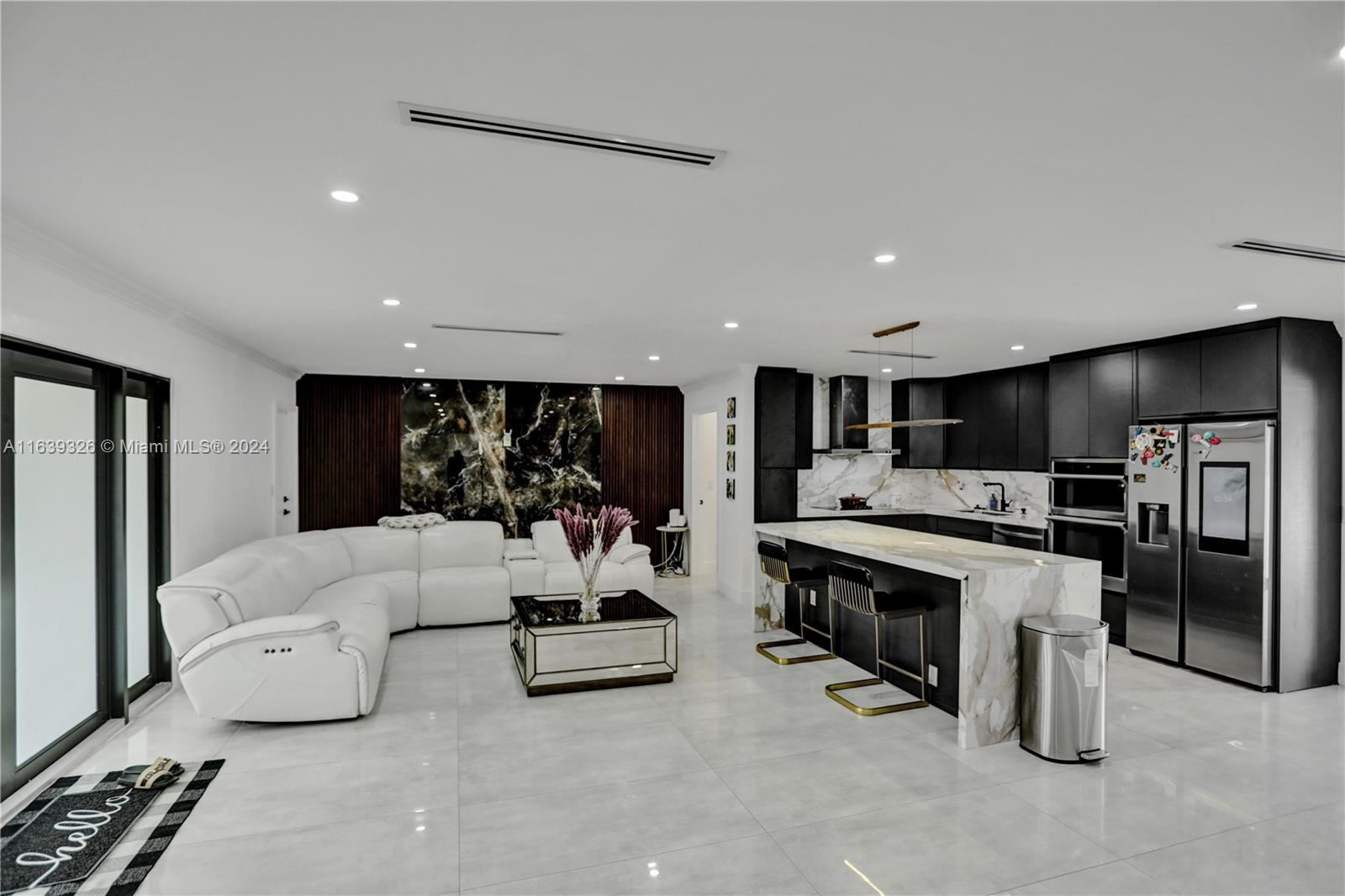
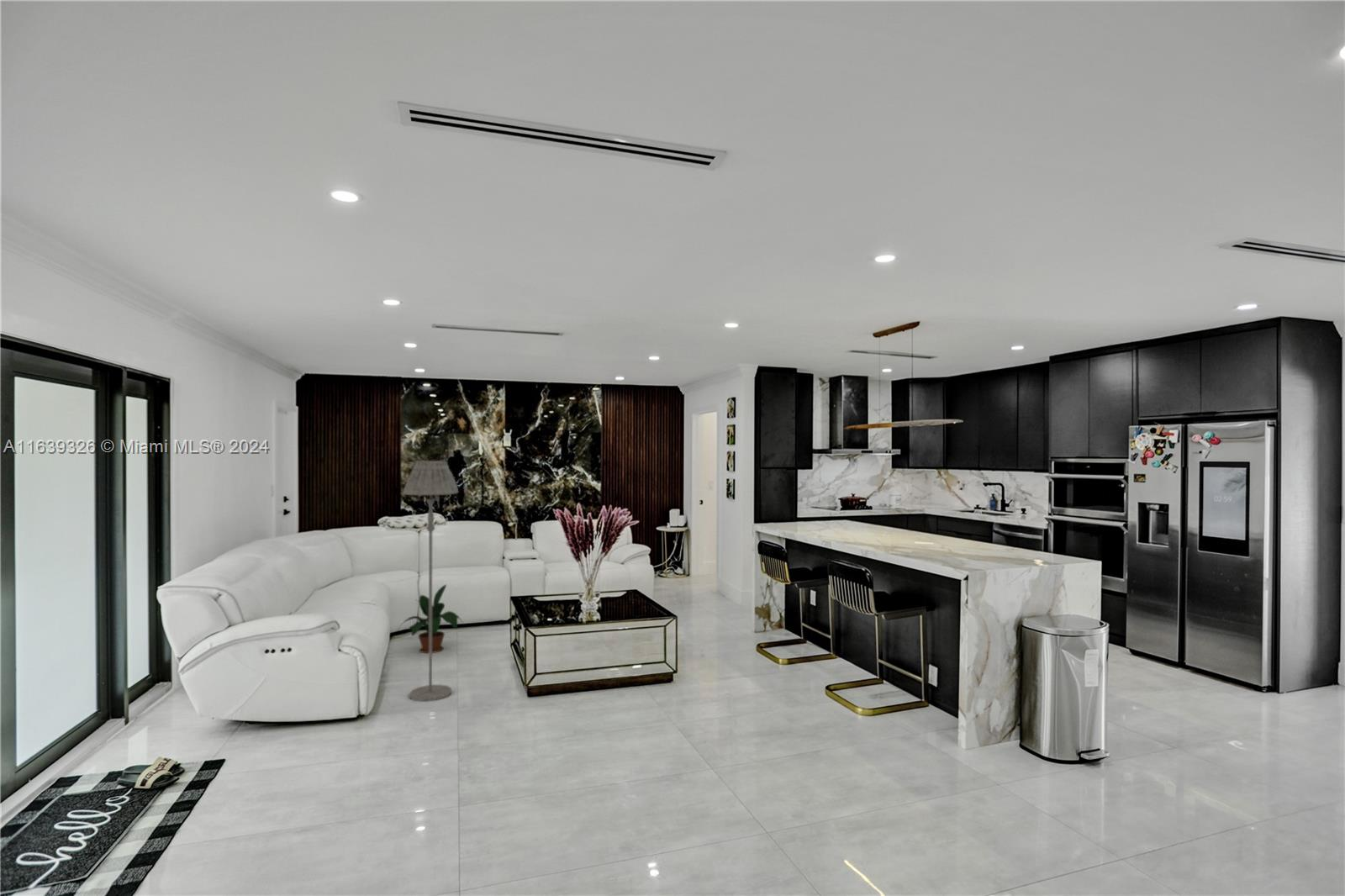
+ potted plant [398,583,464,654]
+ floor lamp [402,460,459,702]
